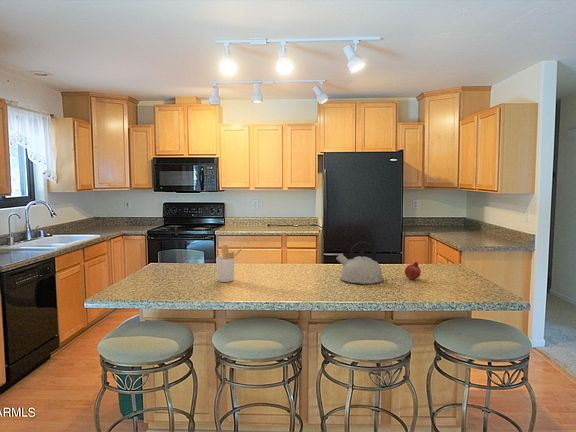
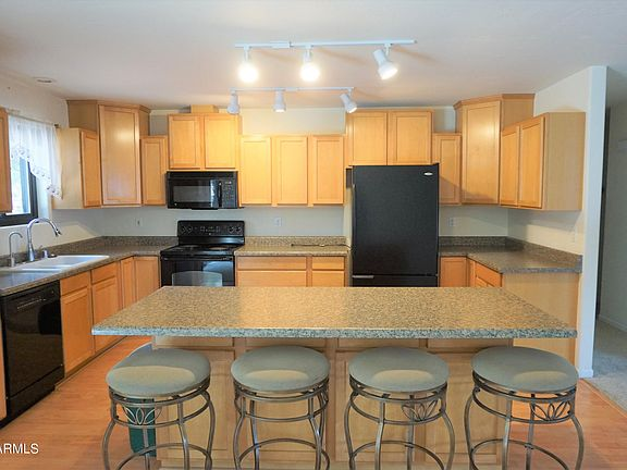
- kettle [335,241,384,285]
- fruit [404,261,422,281]
- utensil holder [215,244,244,283]
